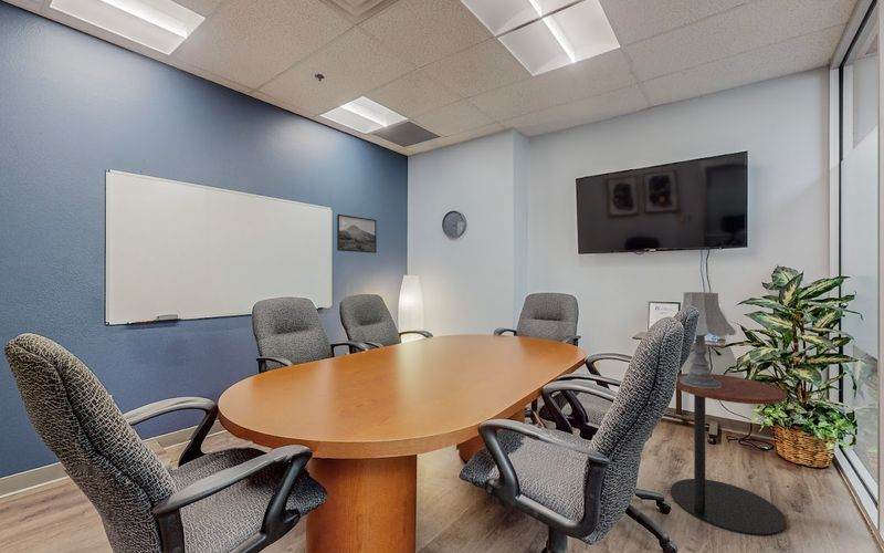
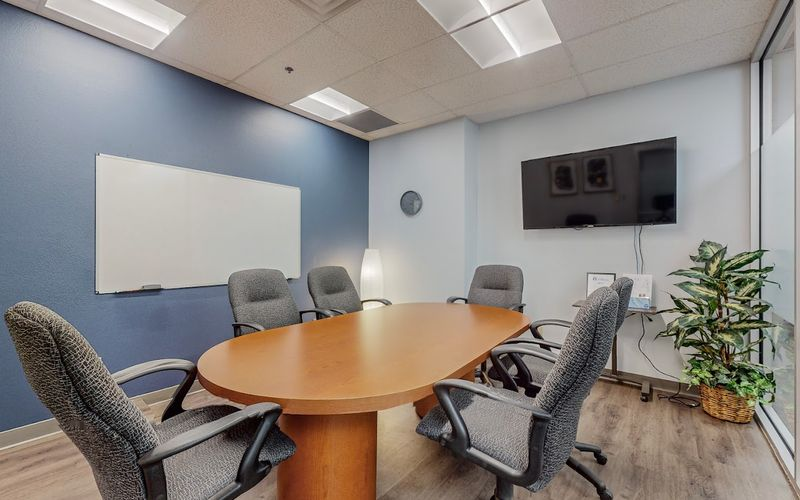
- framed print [336,213,378,254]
- side table [670,373,787,538]
- table lamp [680,291,737,388]
